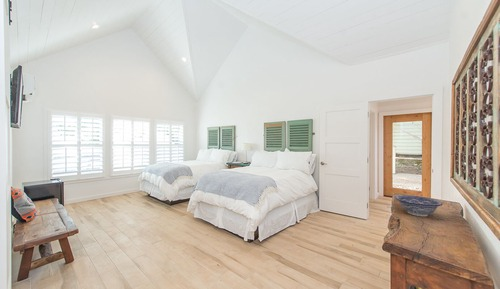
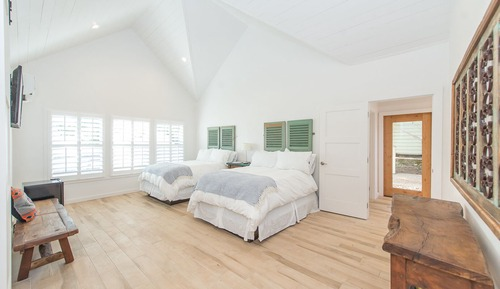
- decorative bowl [394,194,443,217]
